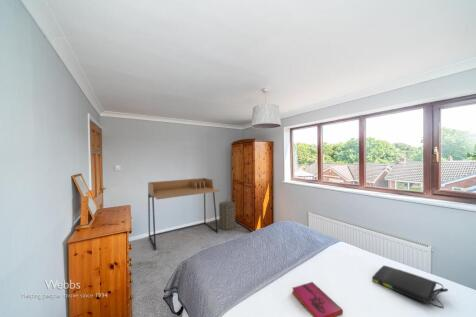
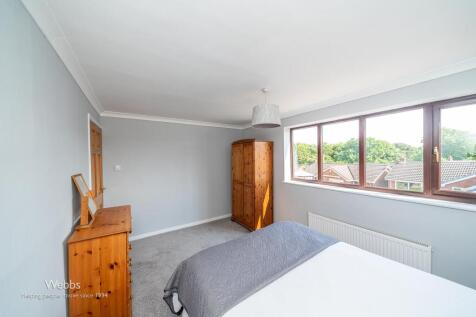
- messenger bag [371,265,449,309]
- hardback book [291,281,344,317]
- desk [147,177,220,251]
- laundry hamper [218,199,236,231]
